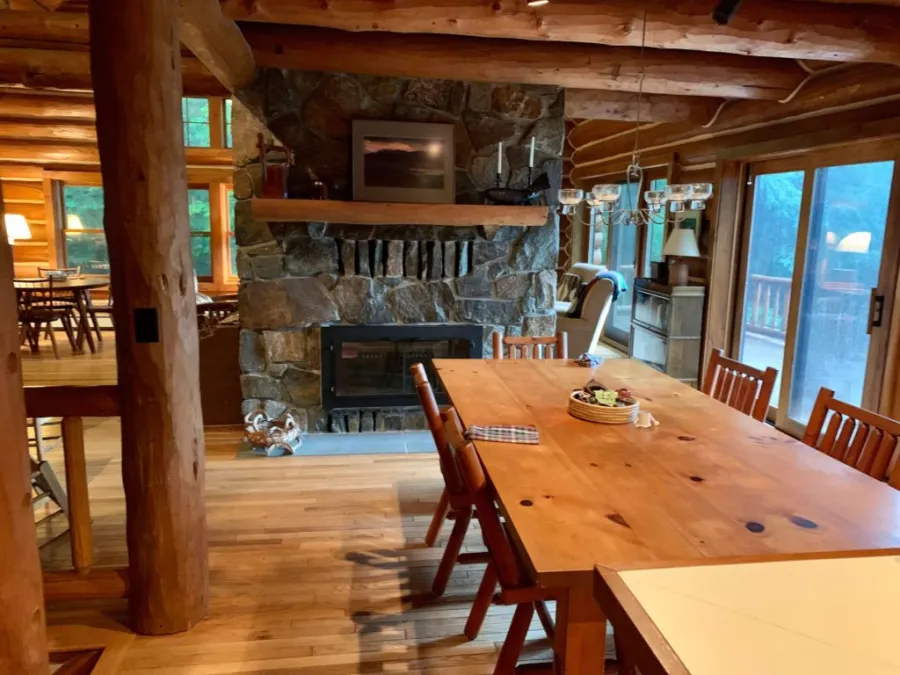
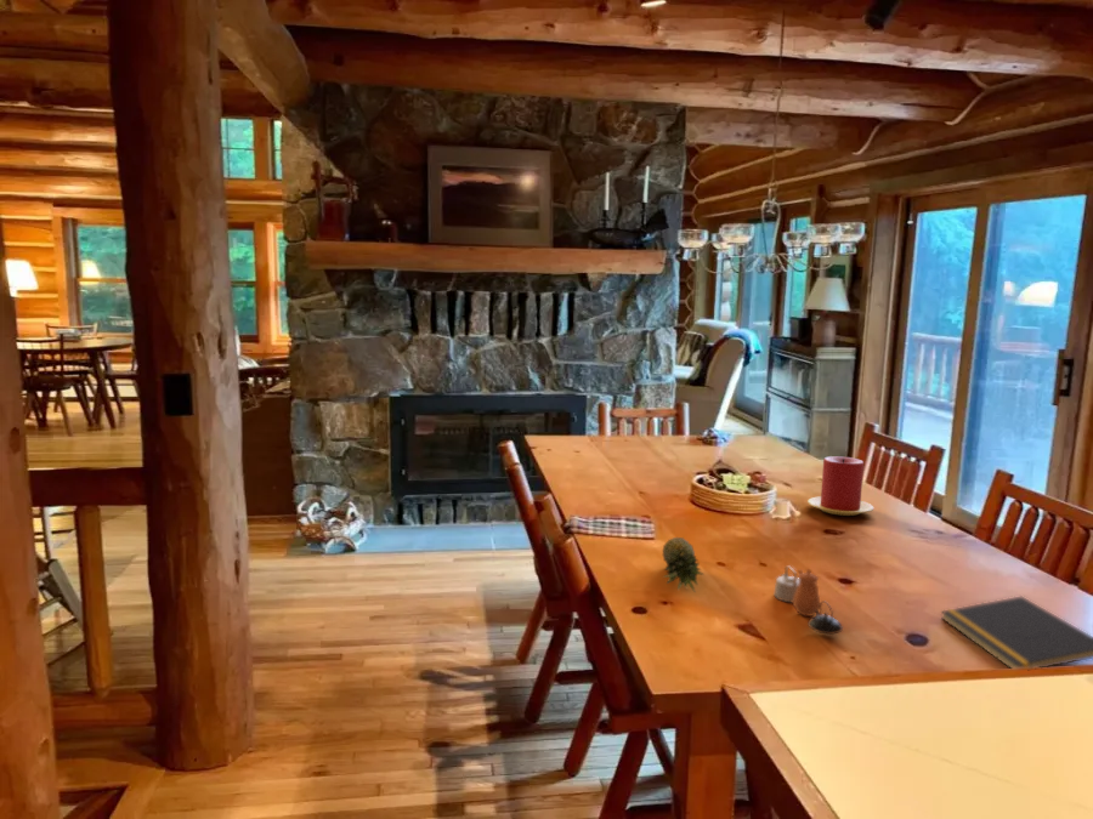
+ candle [806,455,874,517]
+ teapot [774,565,844,636]
+ notepad [940,596,1093,670]
+ fruit [662,536,706,592]
